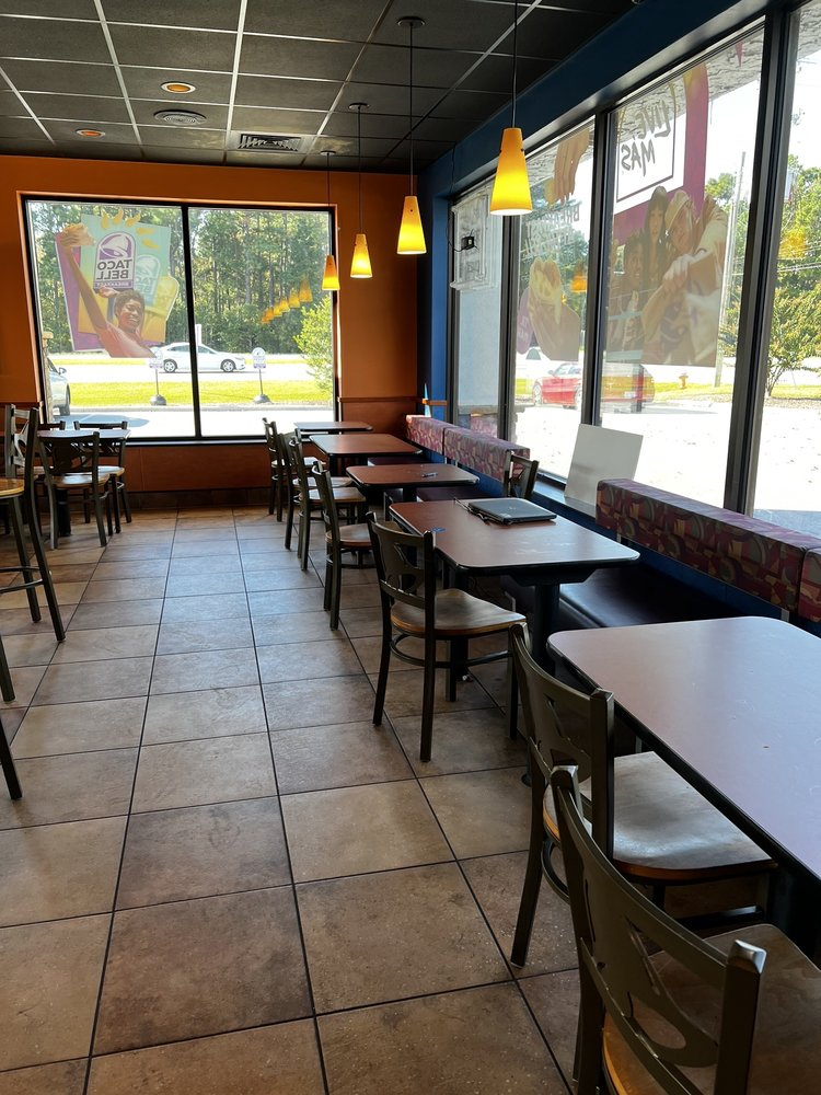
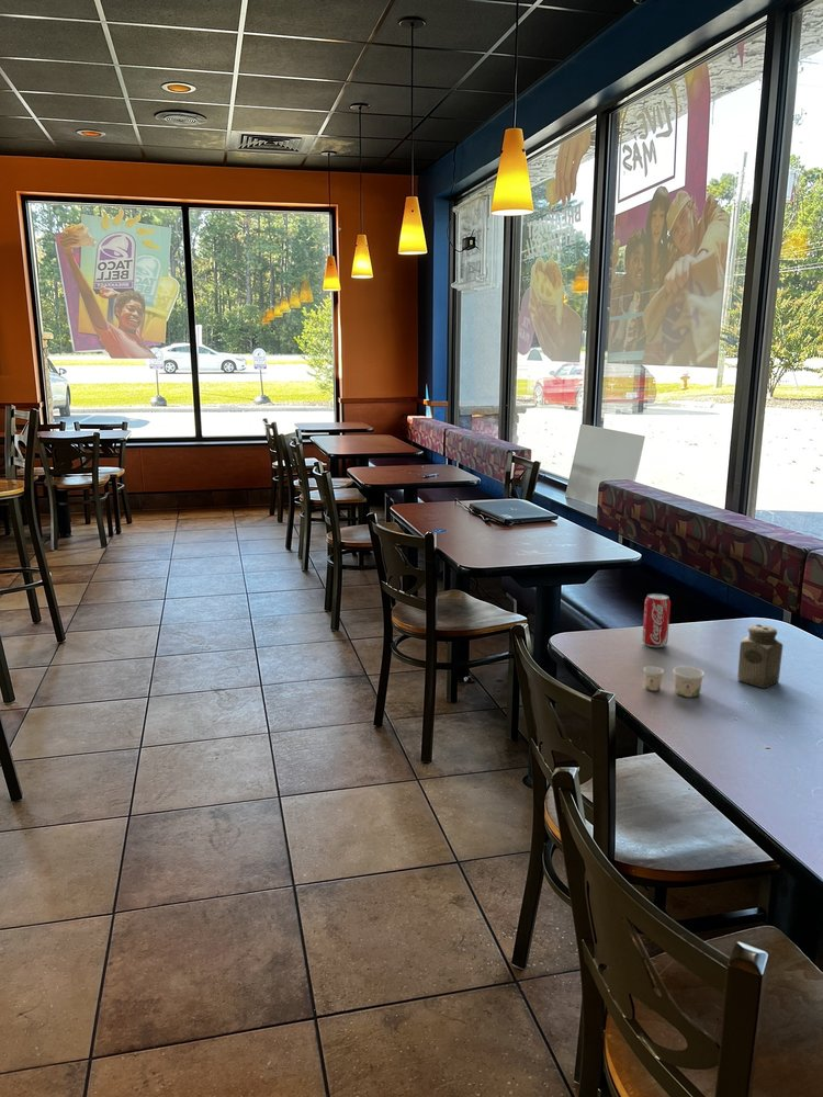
+ salt shaker [736,623,783,689]
+ paper cup [643,665,706,698]
+ beverage can [641,592,672,648]
